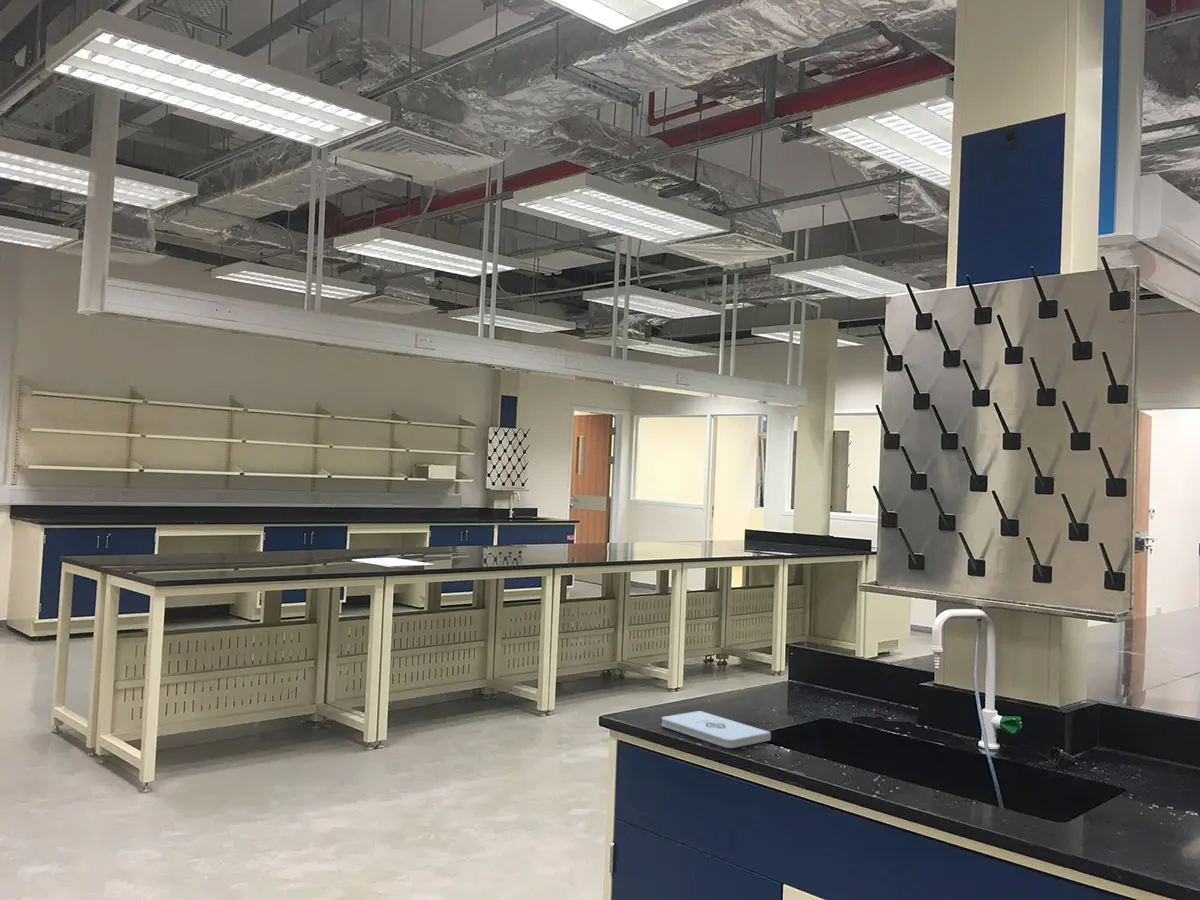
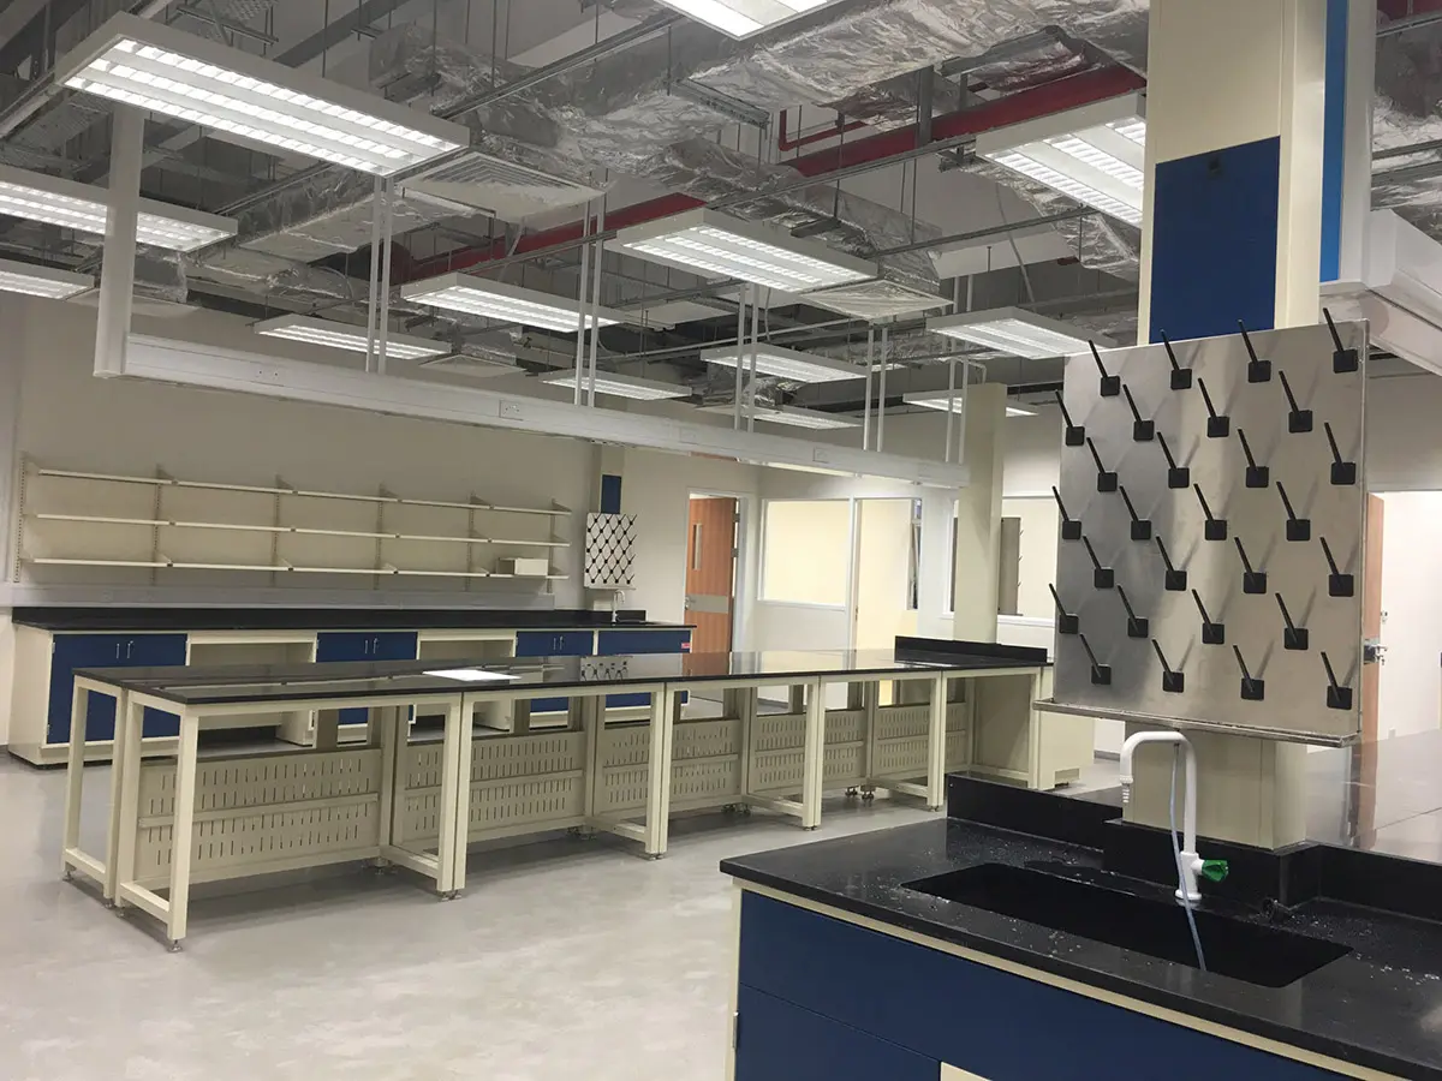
- notepad [661,710,772,749]
